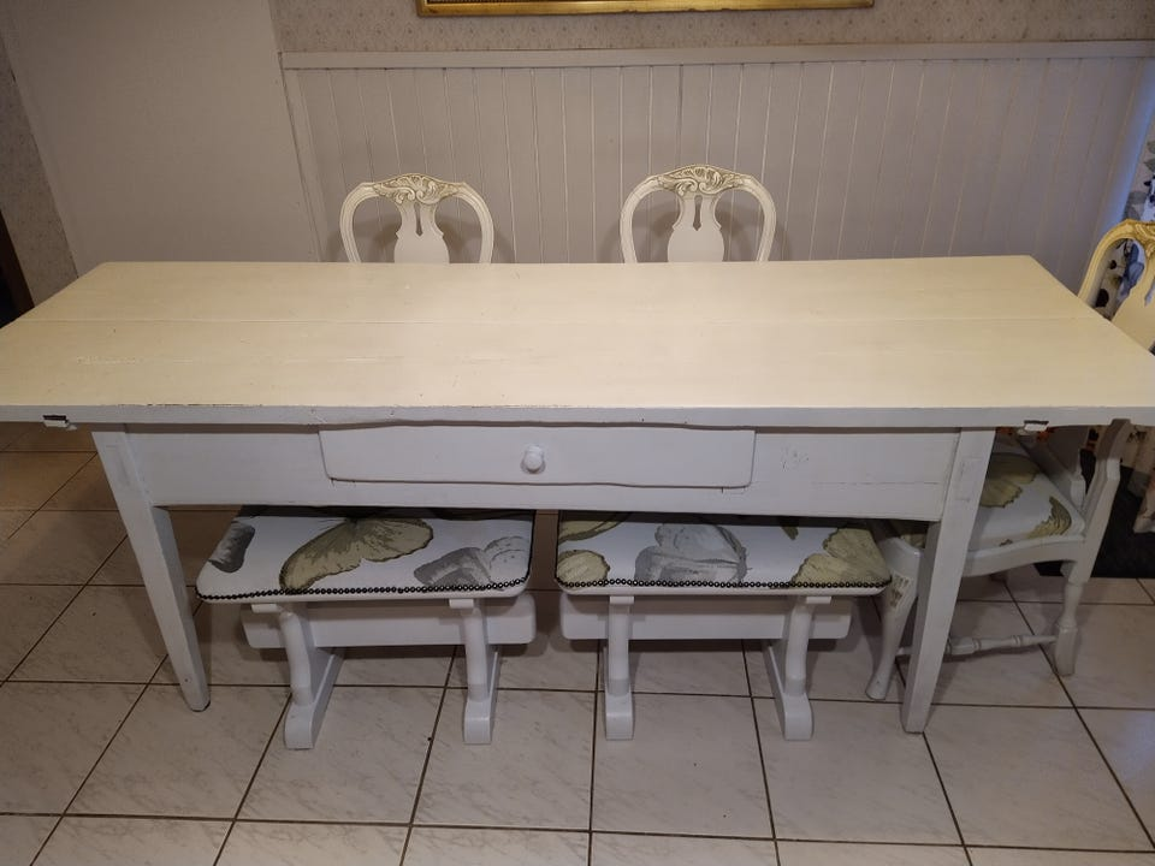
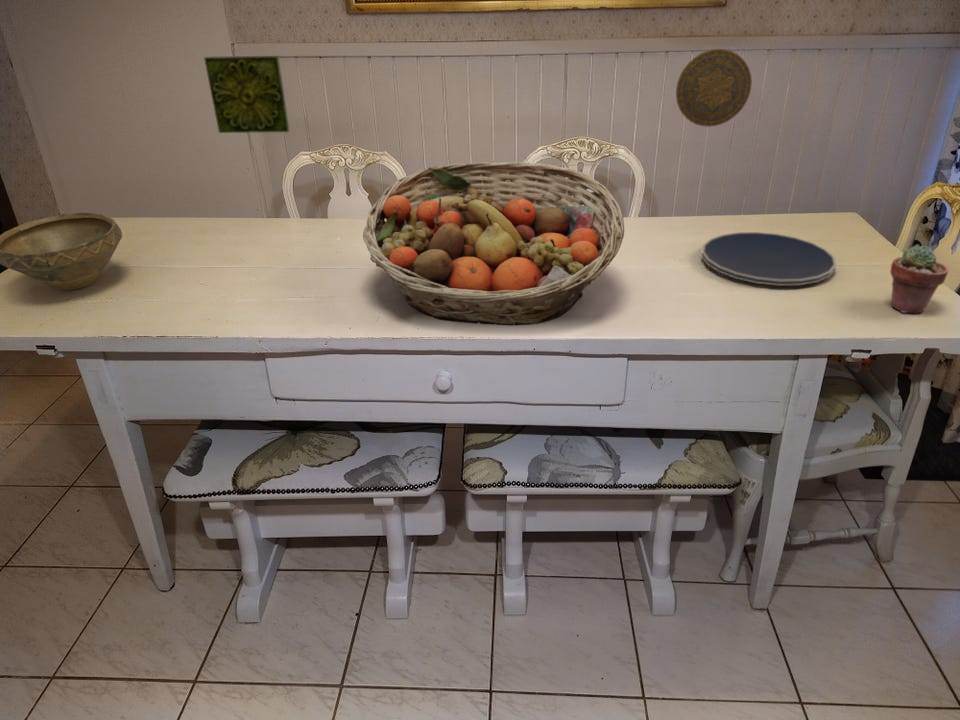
+ plate [700,231,837,286]
+ decorative tile [203,54,291,134]
+ fruit basket [362,160,625,327]
+ bowl [0,212,123,291]
+ decorative plate [675,48,753,128]
+ potted succulent [889,243,949,315]
